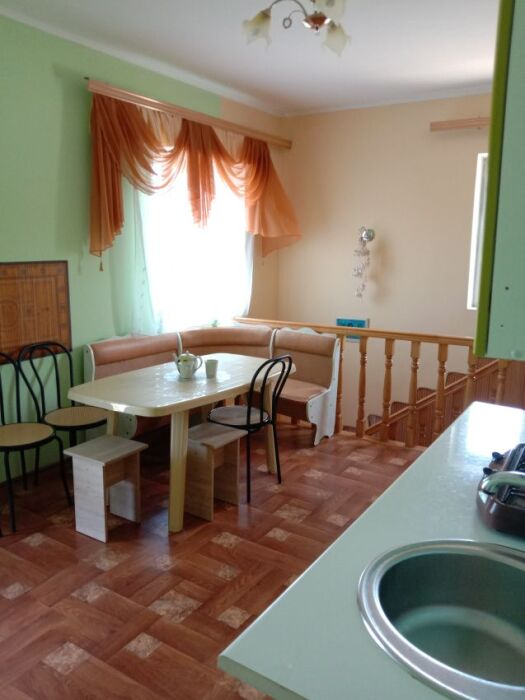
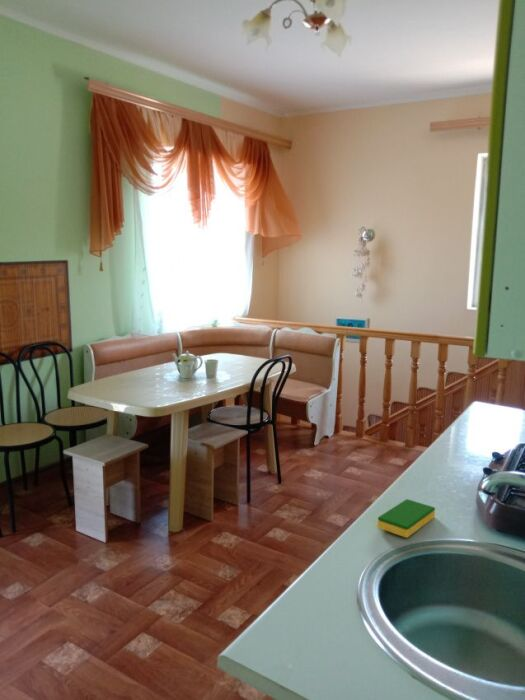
+ dish sponge [377,498,436,538]
